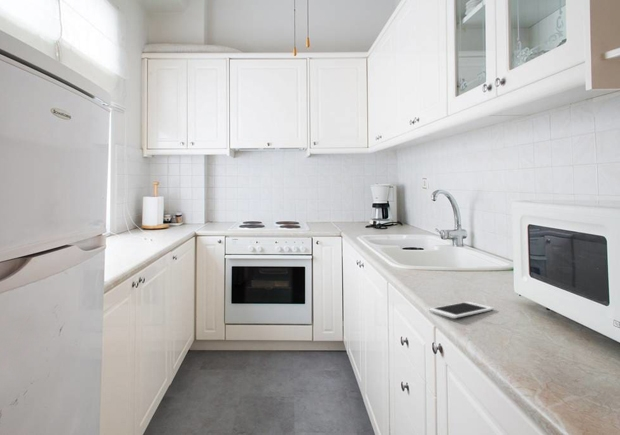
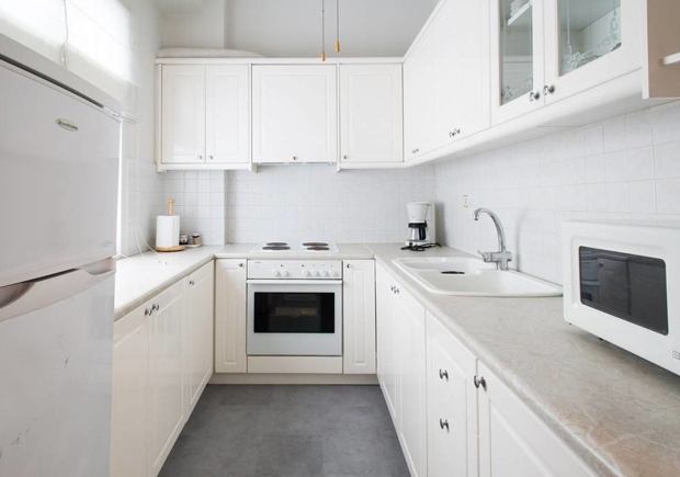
- cell phone [428,301,495,319]
